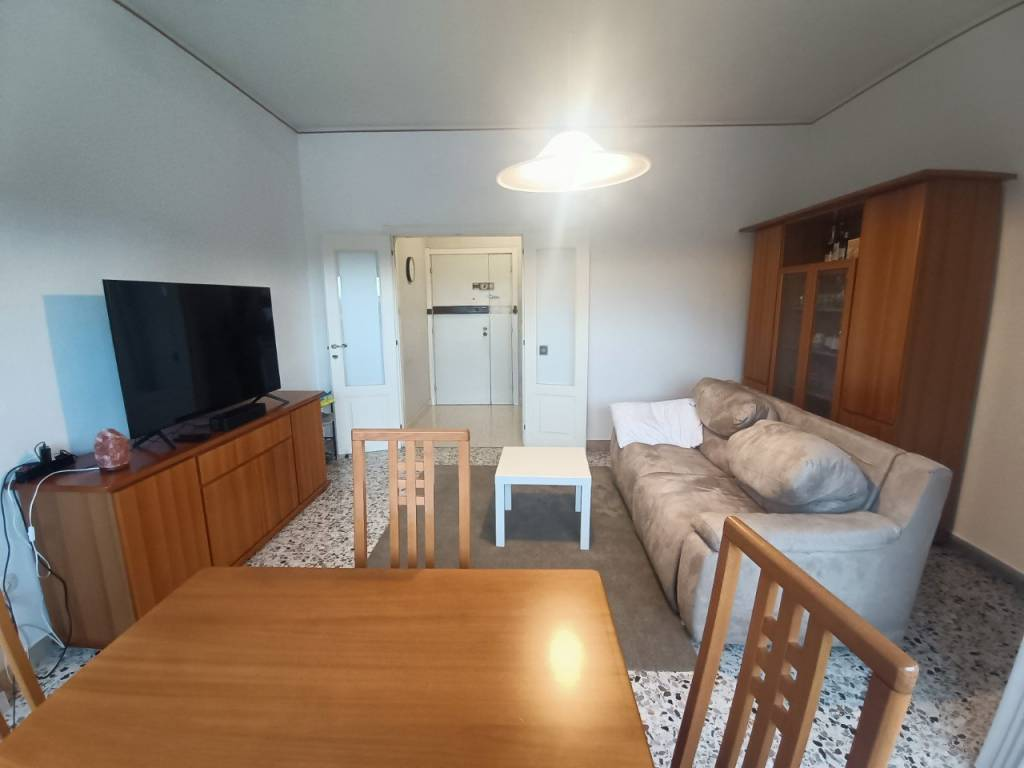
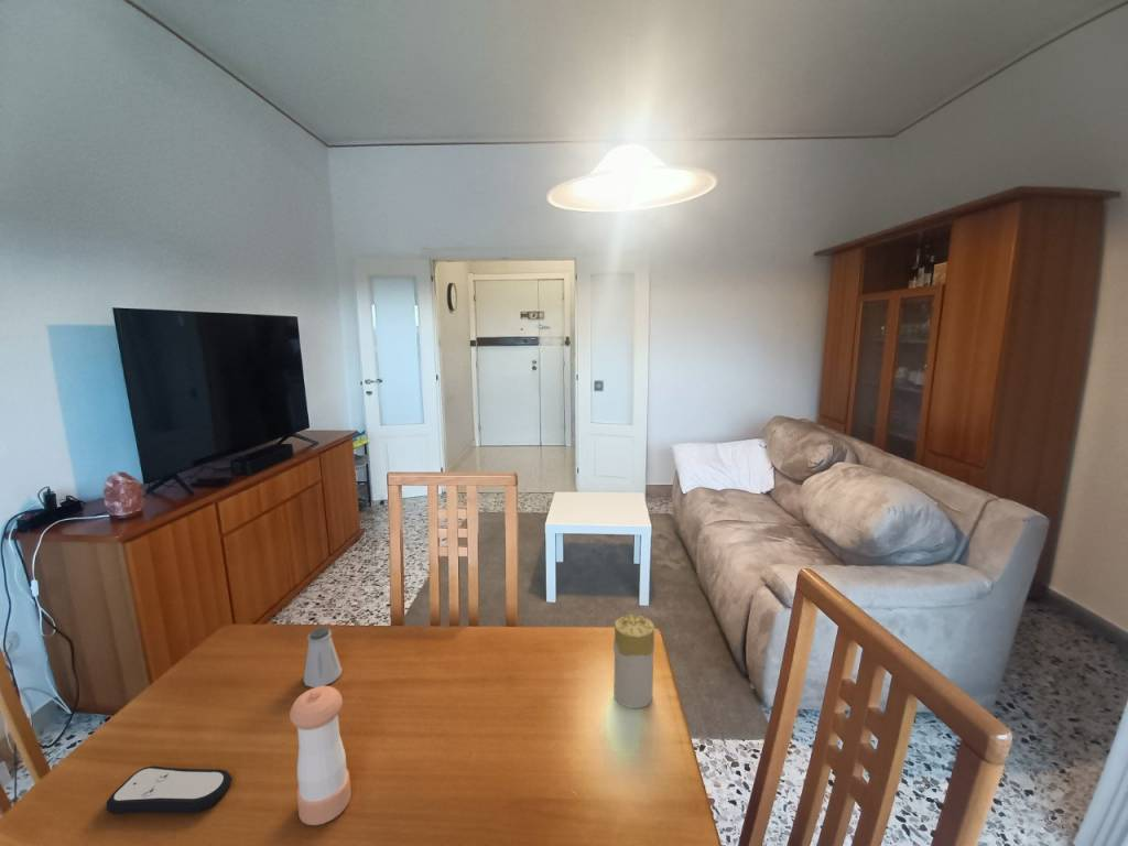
+ pepper shaker [289,685,352,826]
+ candle [612,614,655,709]
+ saltshaker [302,626,344,688]
+ remote control [105,766,232,815]
